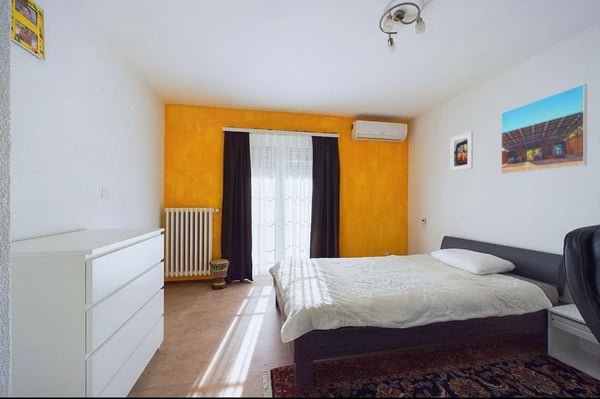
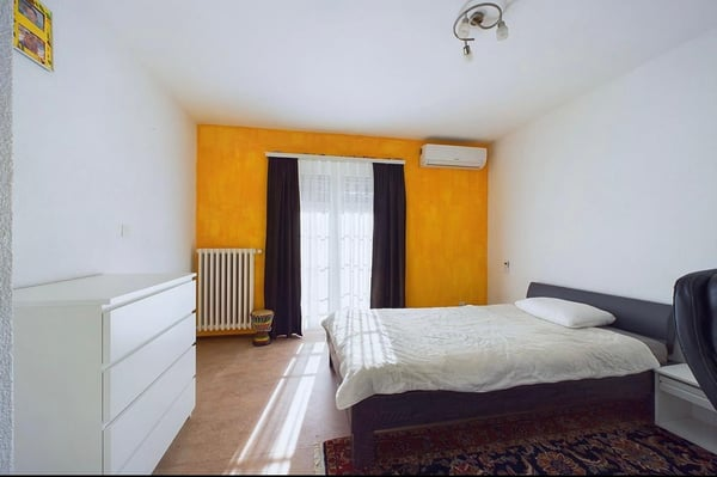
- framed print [449,130,474,173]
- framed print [500,83,588,175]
